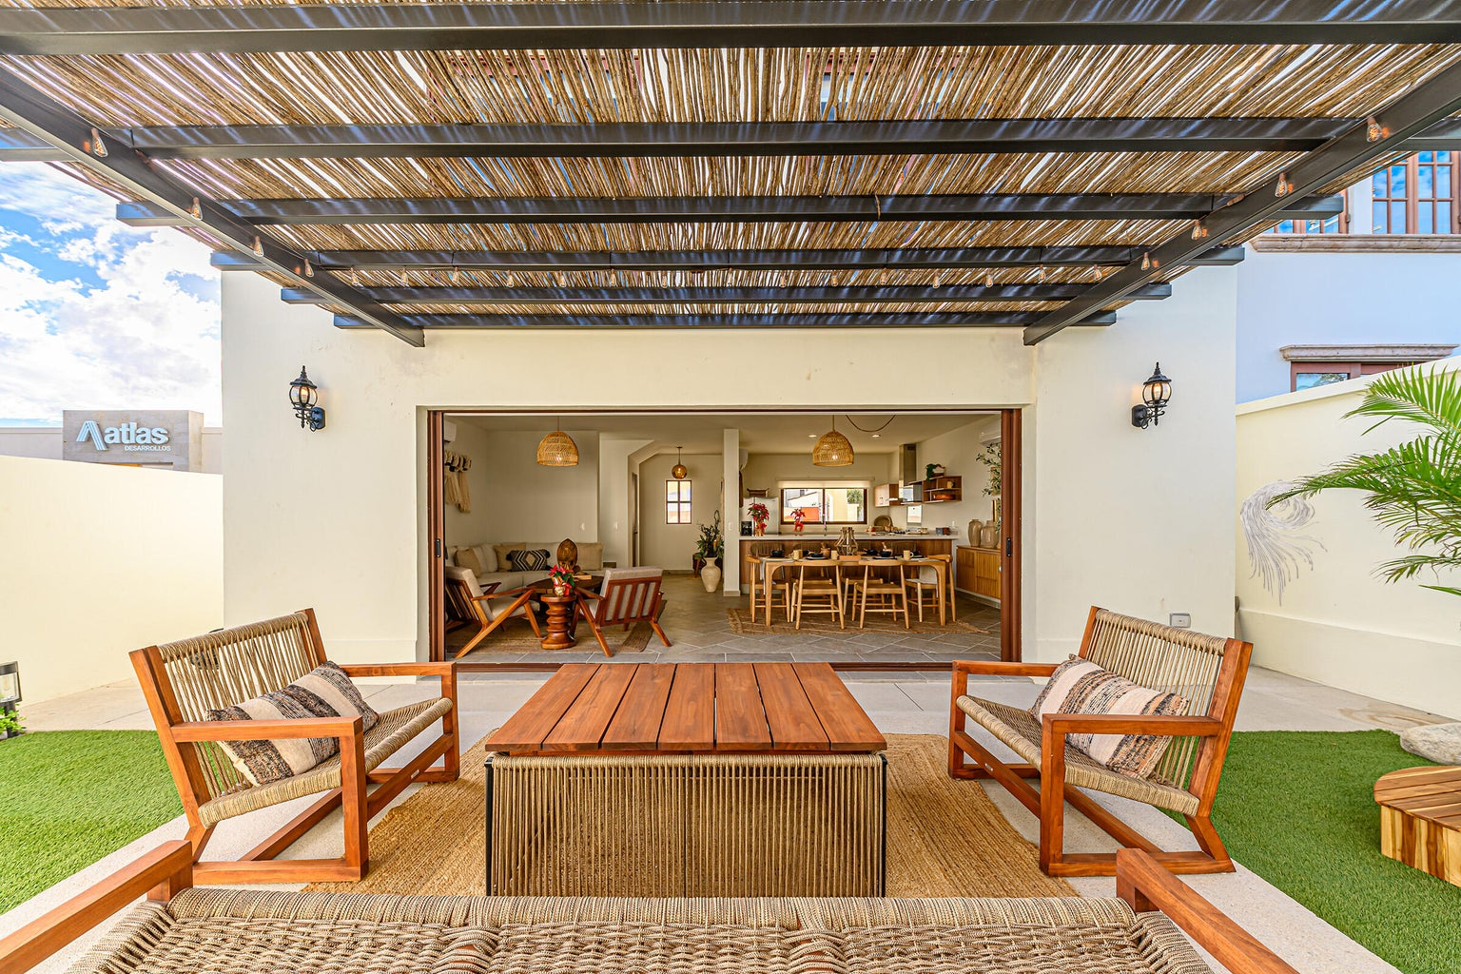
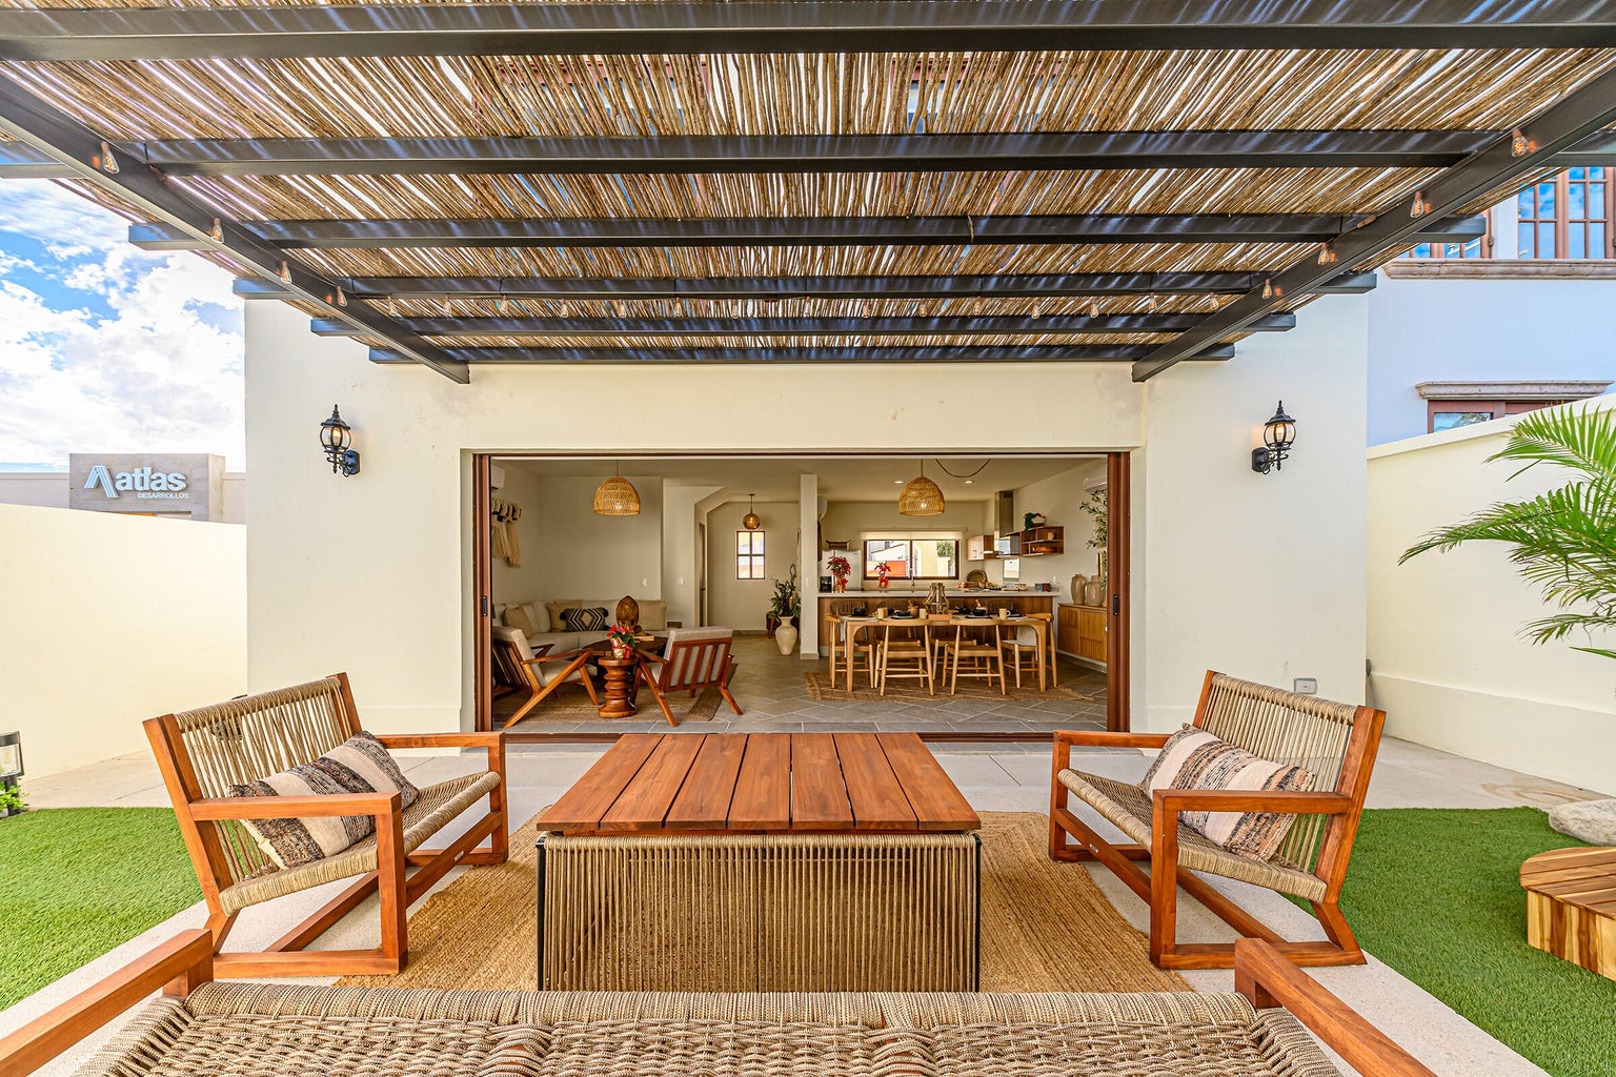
- wall sculpture [1239,473,1328,608]
